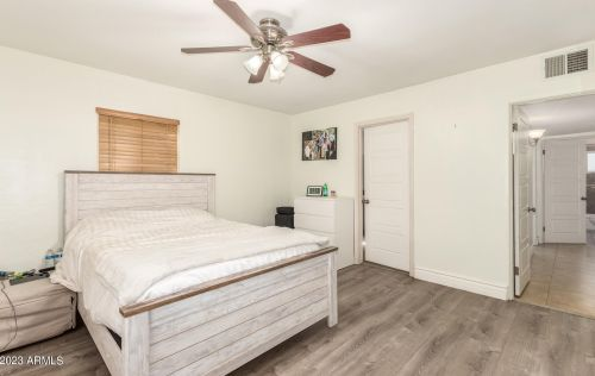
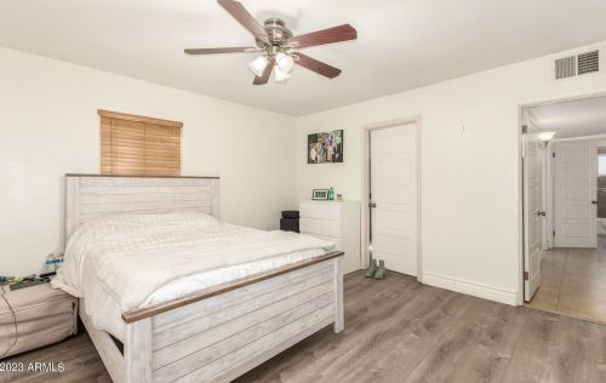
+ boots [365,258,387,280]
